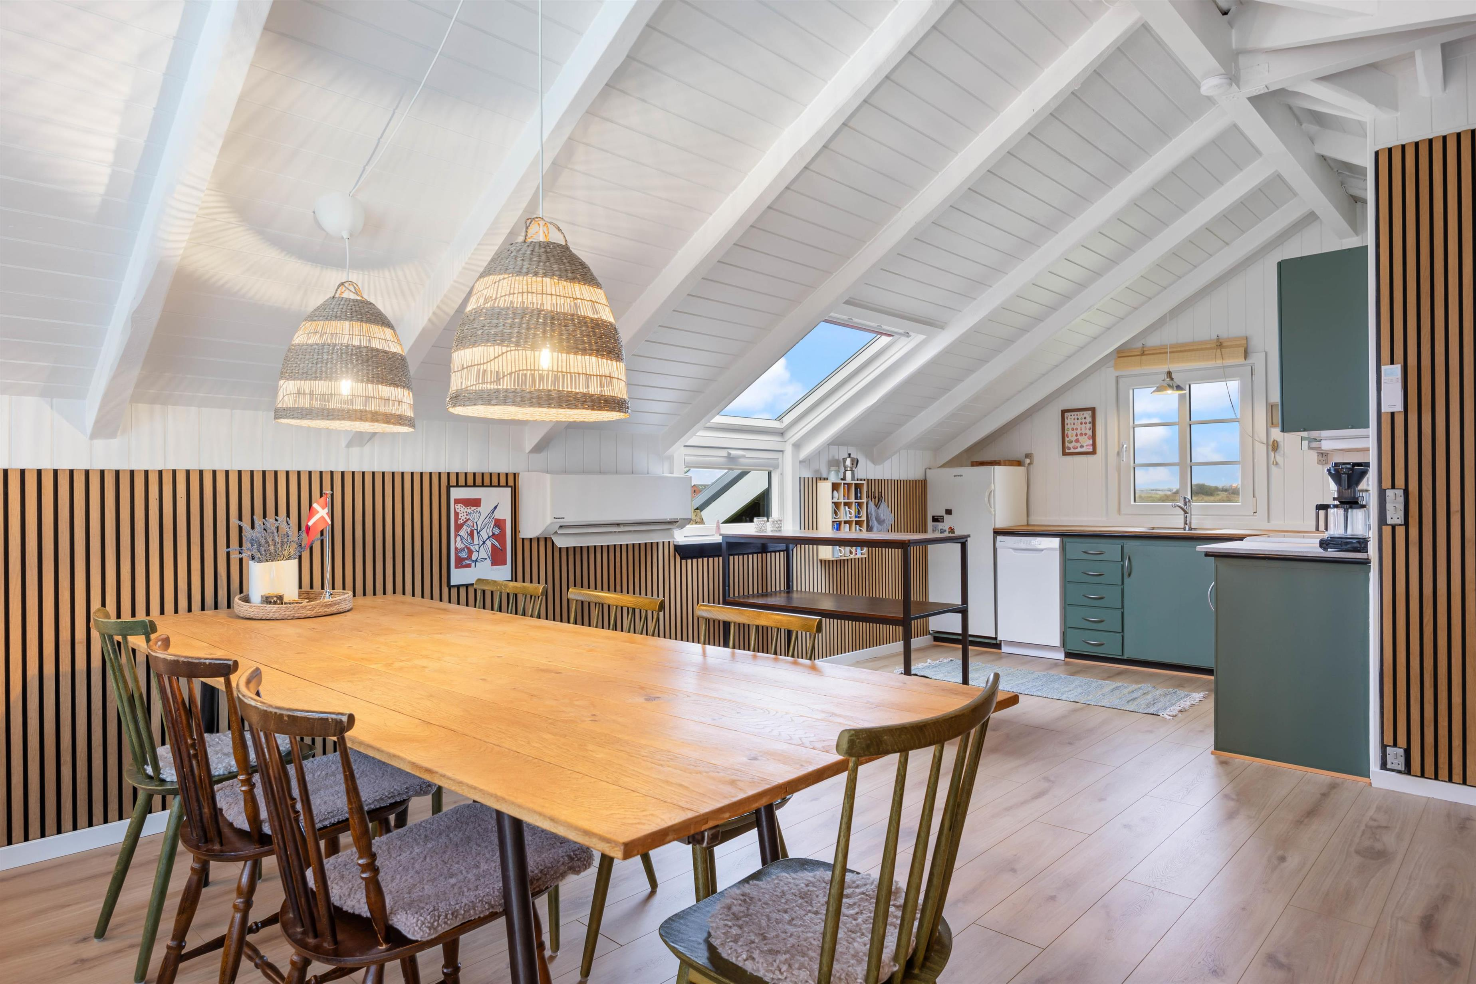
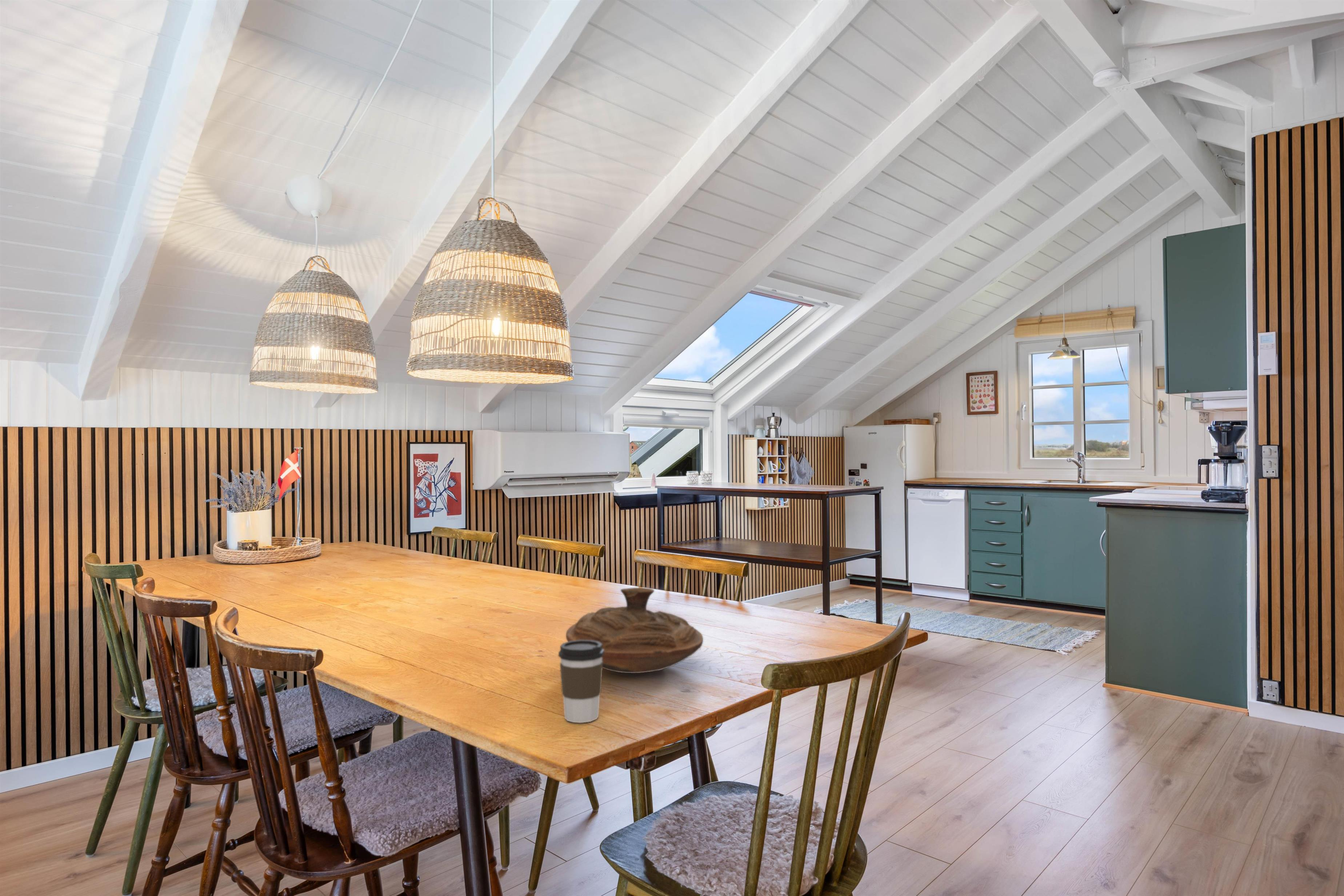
+ decorative bowl [565,587,704,673]
+ coffee cup [558,640,604,723]
